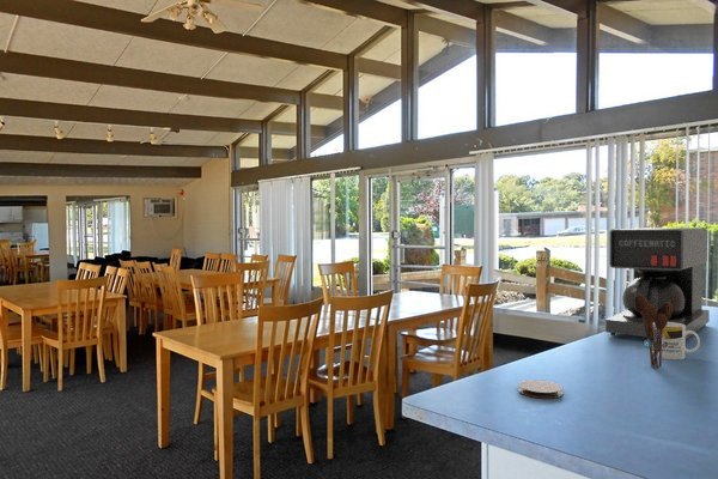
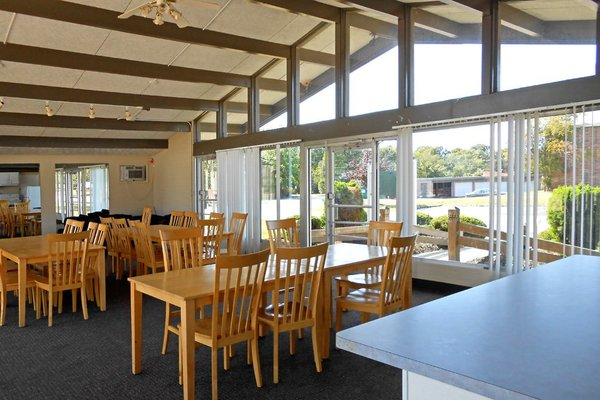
- utensil holder [634,295,673,370]
- coaster [517,378,564,400]
- coffee maker [604,226,711,340]
- mug [652,322,701,360]
